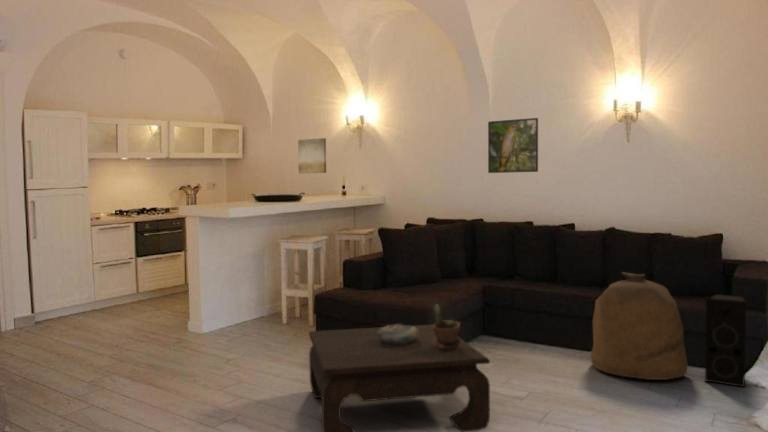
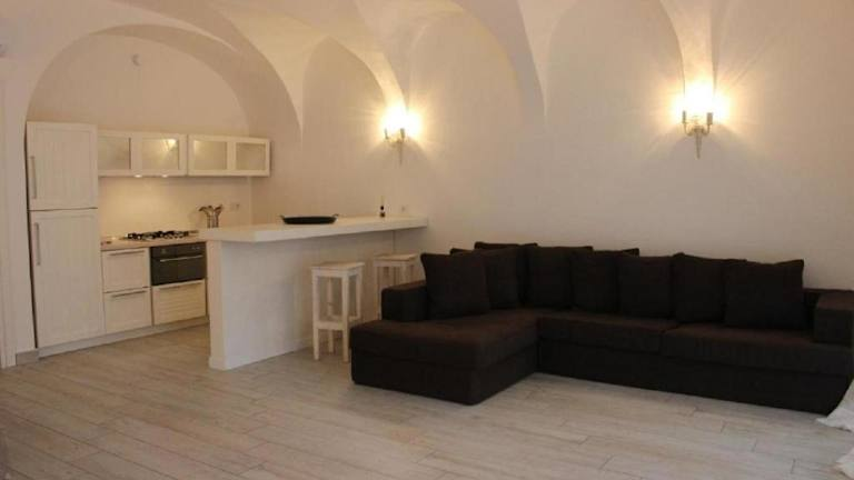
- speaker [704,293,747,388]
- wall art [297,137,327,175]
- potted plant [432,304,461,350]
- decorative bowl [379,323,419,344]
- bag [589,271,689,381]
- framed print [487,117,539,174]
- coffee table [308,323,491,432]
